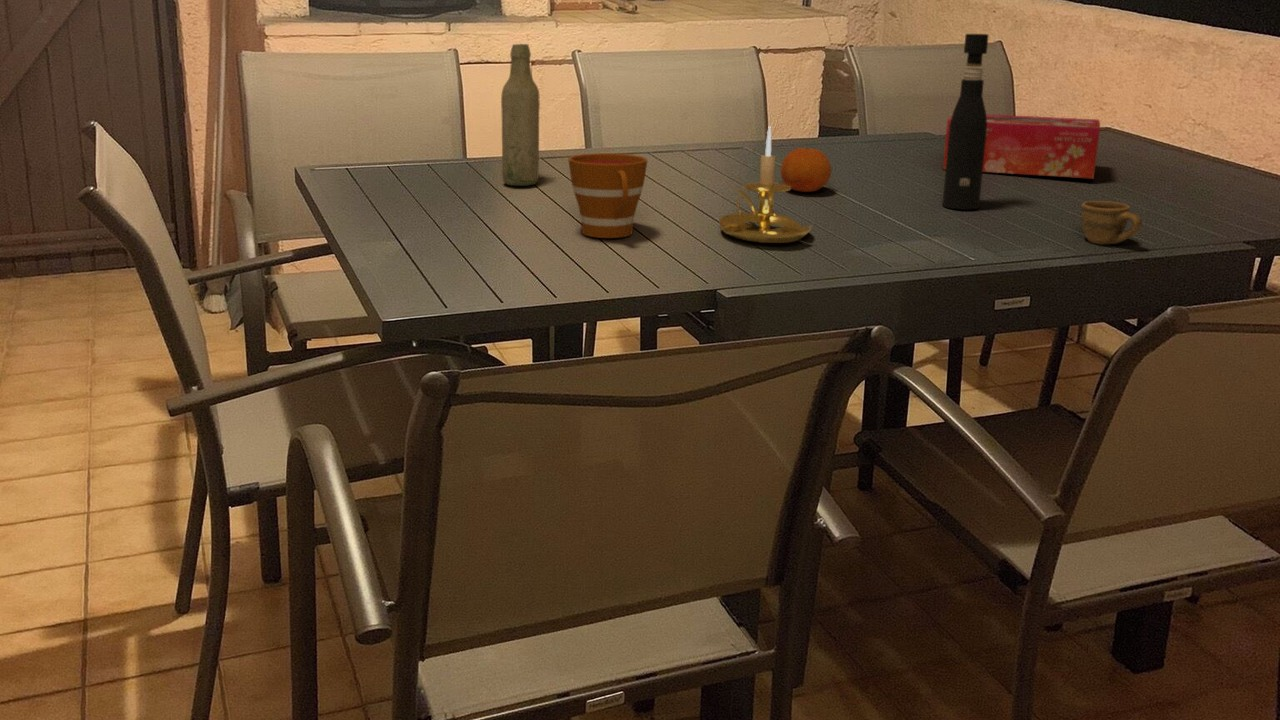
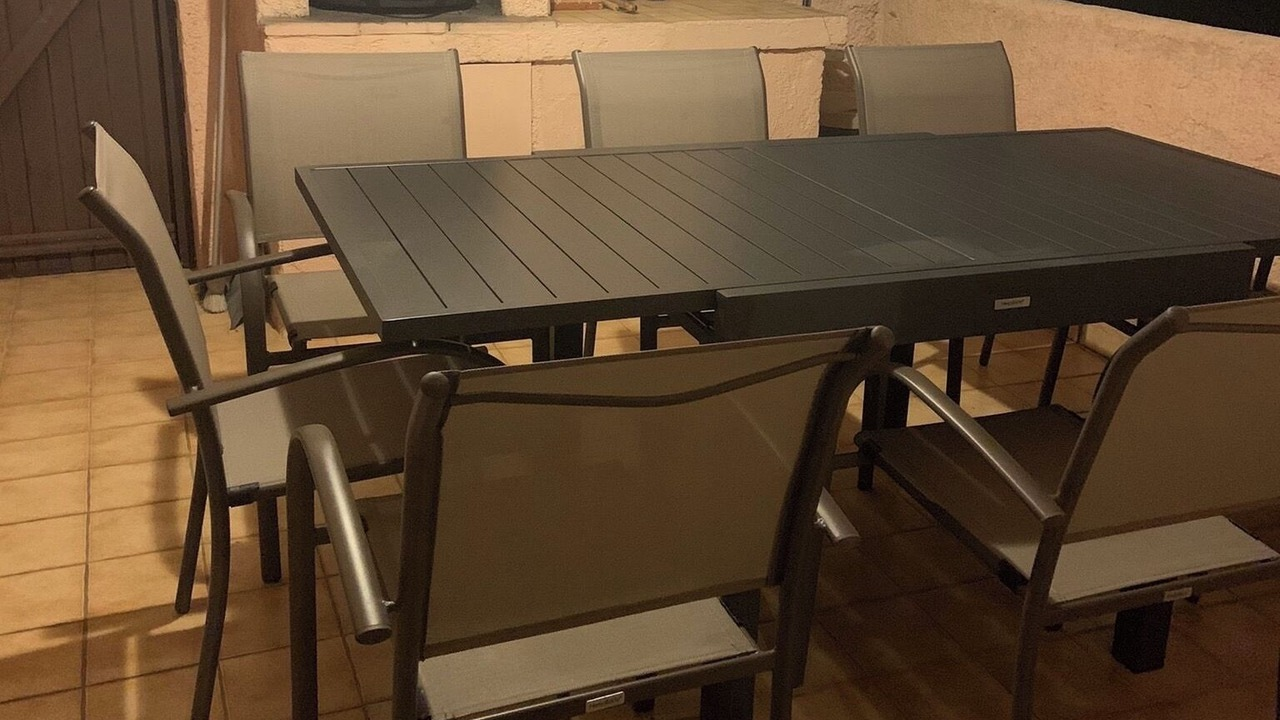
- cup [567,152,648,239]
- candle holder [718,125,813,244]
- bottle [500,43,541,187]
- pepper grinder [941,33,990,211]
- tissue box [942,113,1101,180]
- cup [1080,200,1143,246]
- fruit [780,147,833,193]
